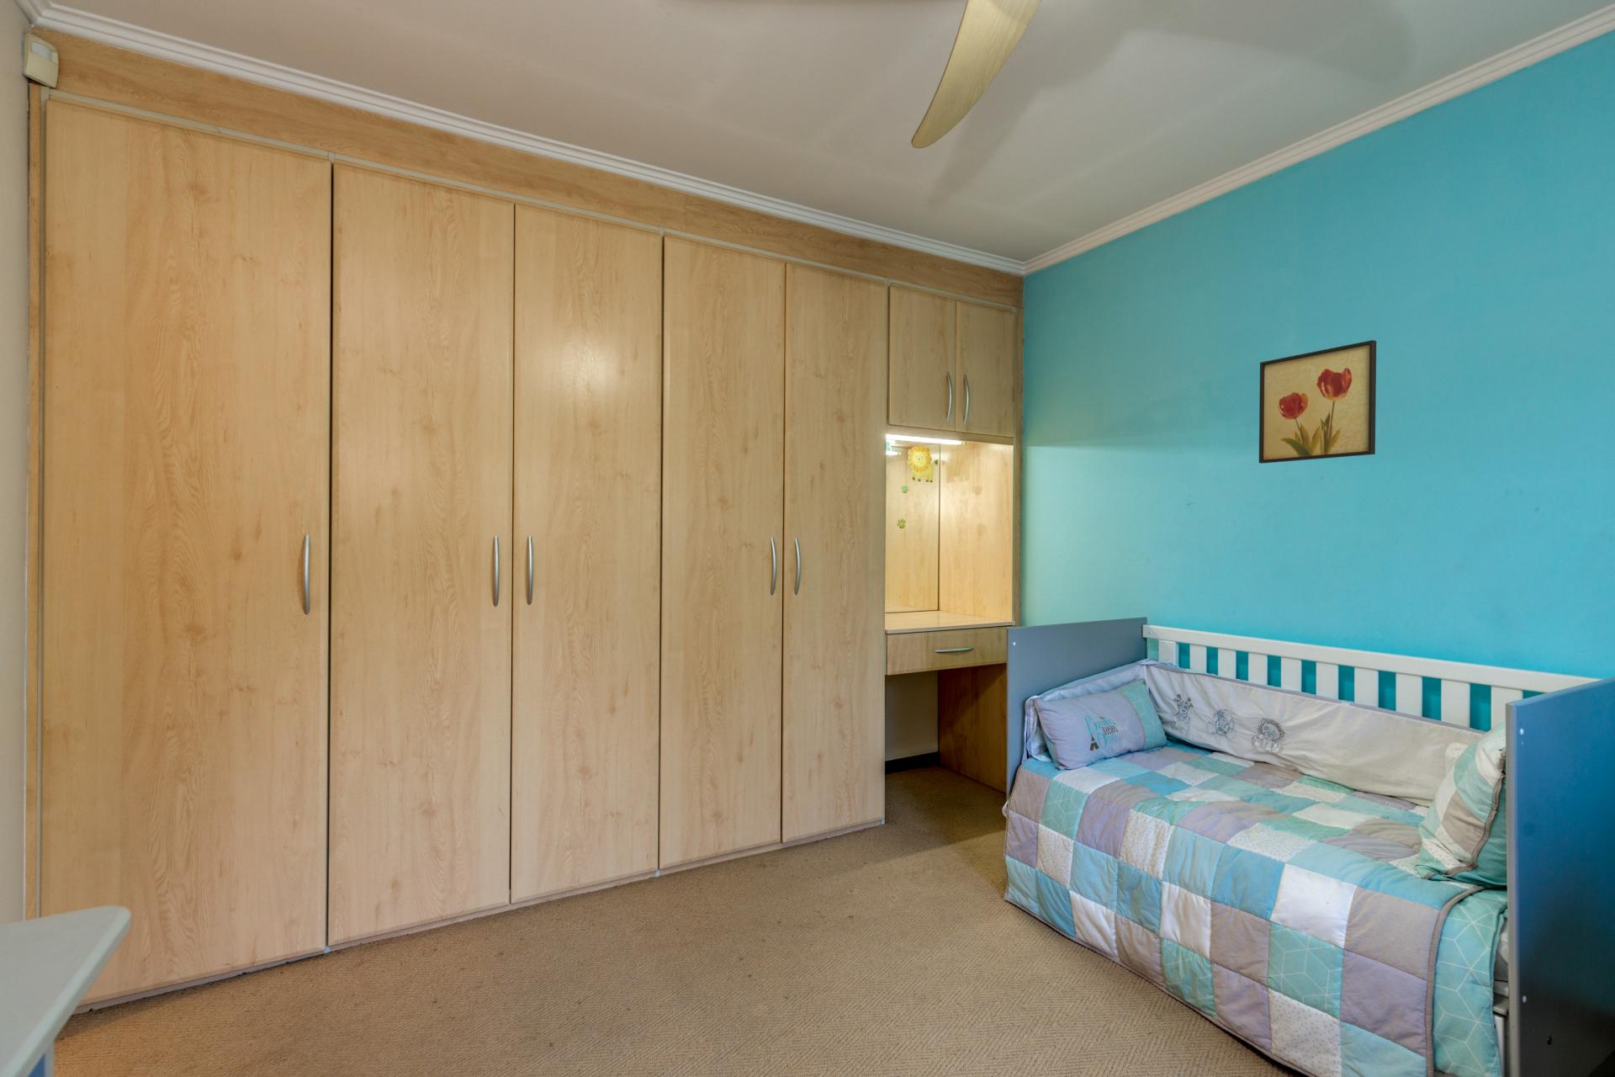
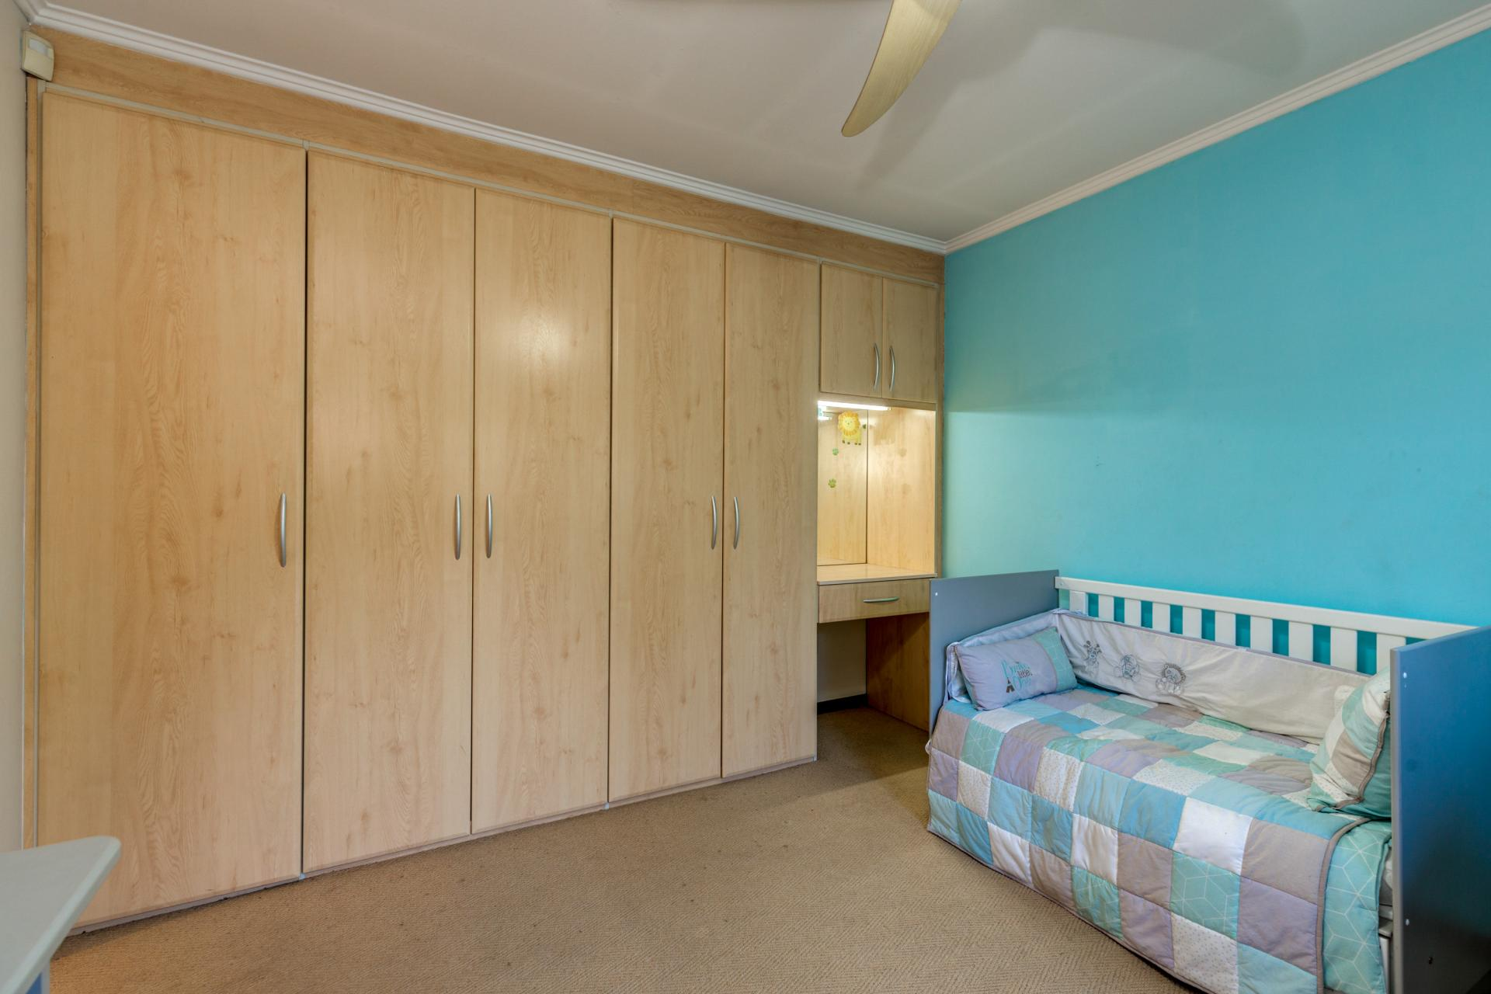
- wall art [1258,339,1377,464]
